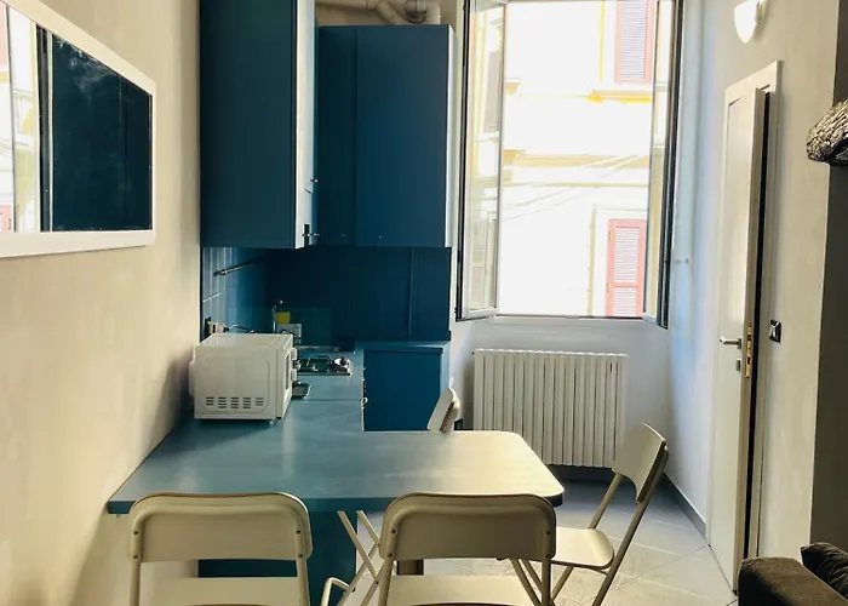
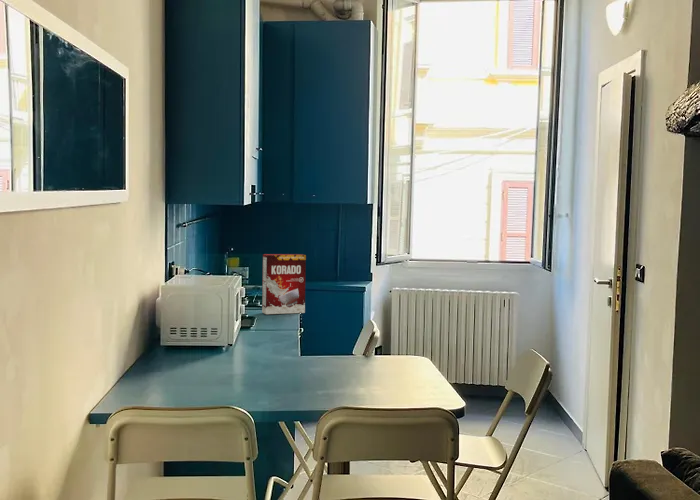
+ cereal box [261,253,307,315]
